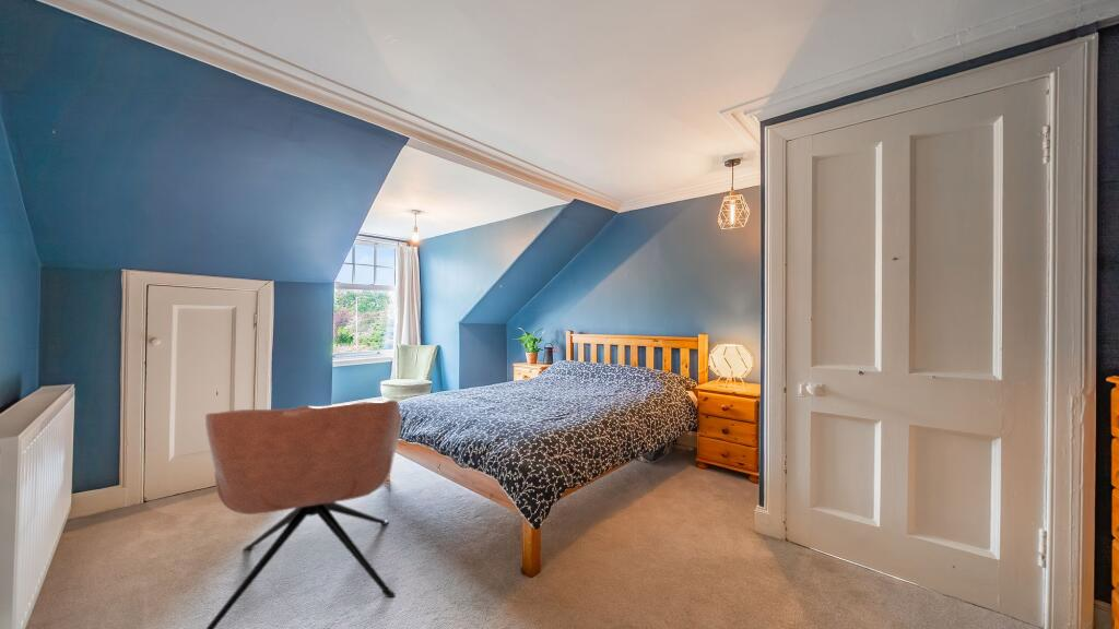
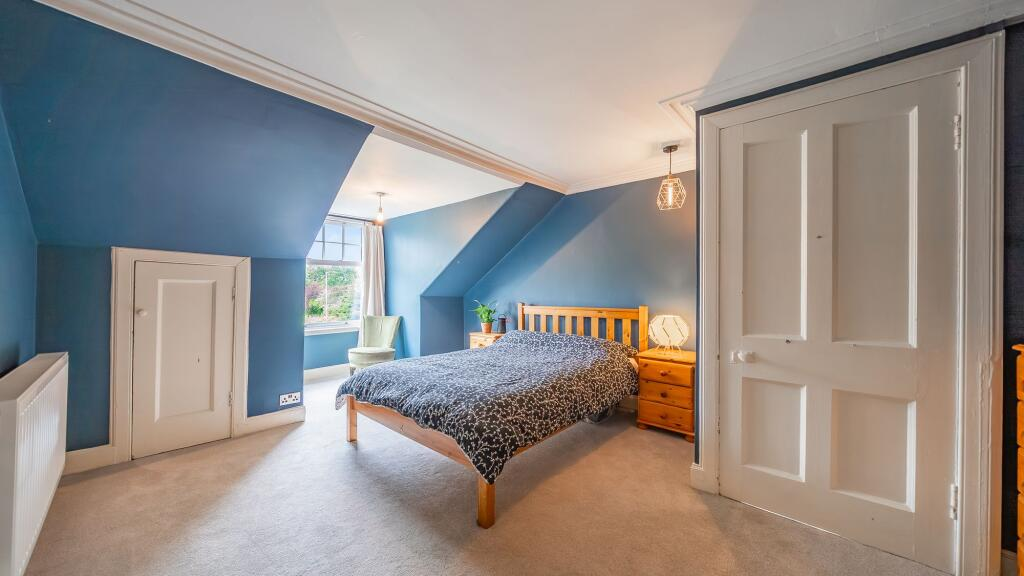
- armchair [204,400,403,629]
